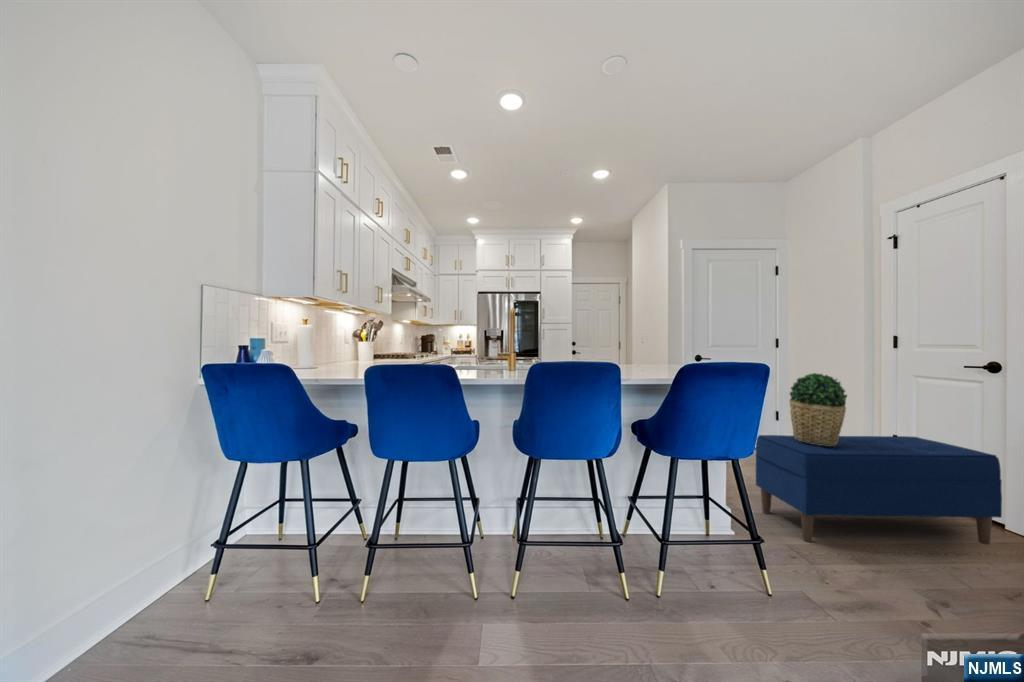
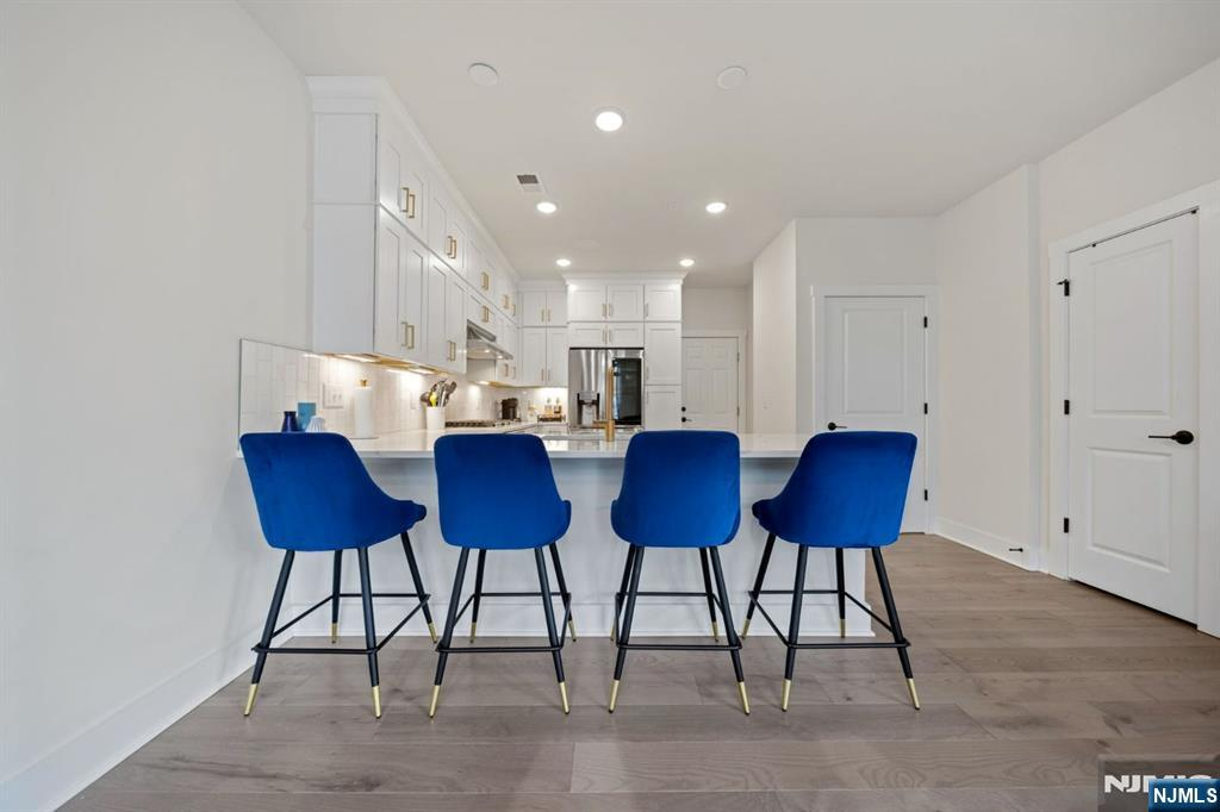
- bench [755,434,1003,545]
- potted plant [788,372,848,446]
